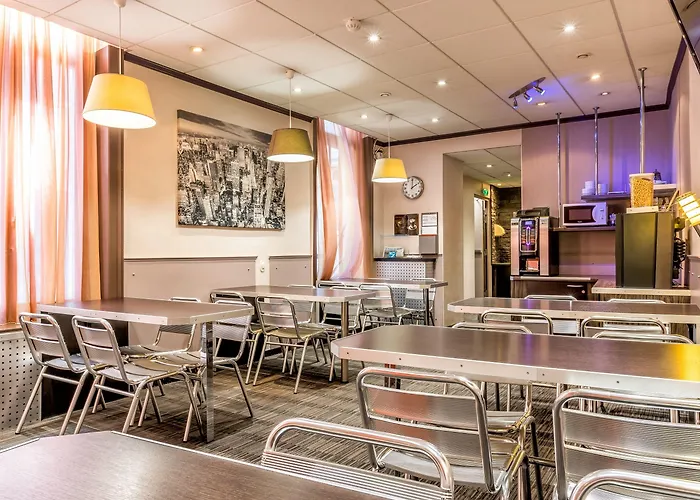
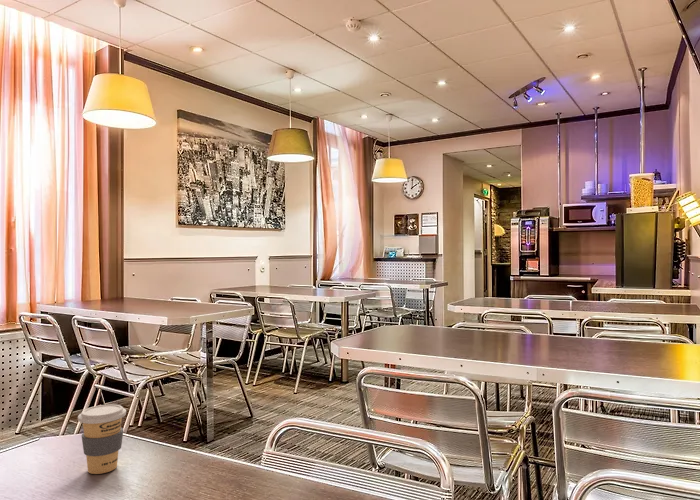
+ coffee cup [77,403,127,475]
